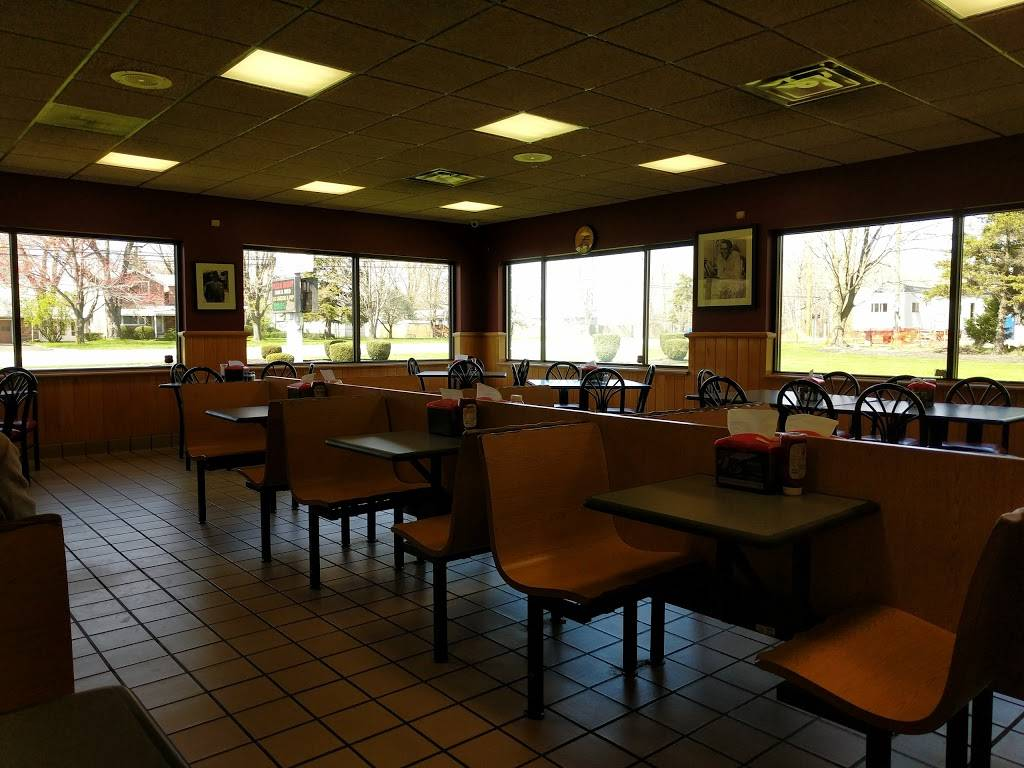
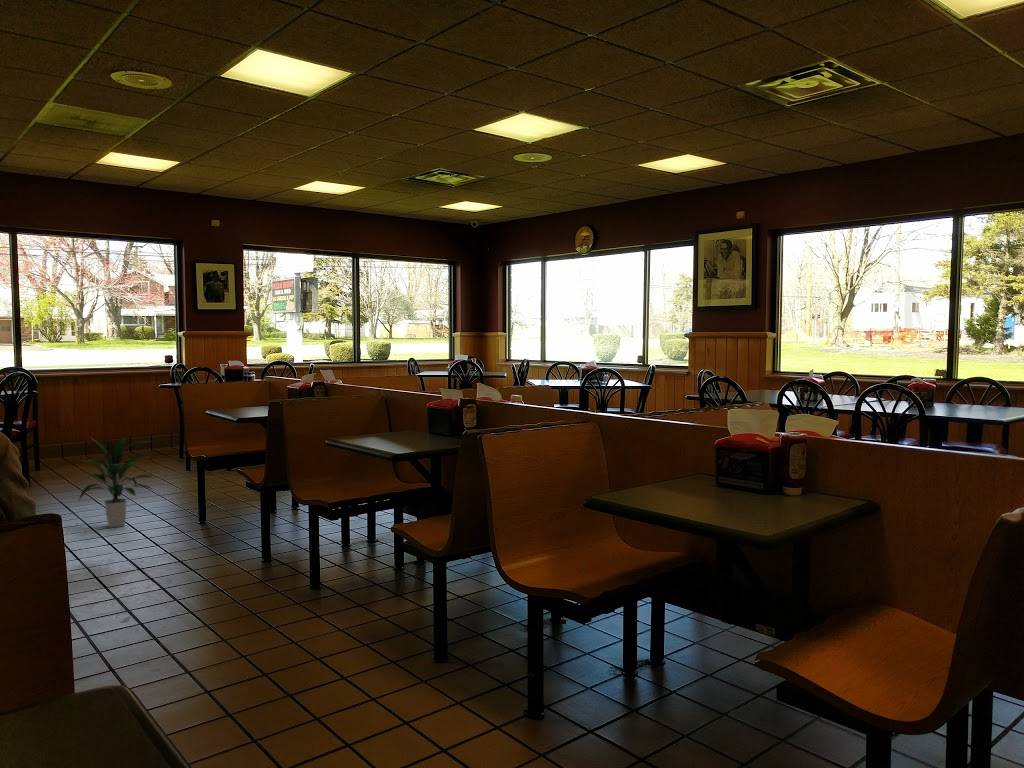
+ indoor plant [77,435,156,529]
